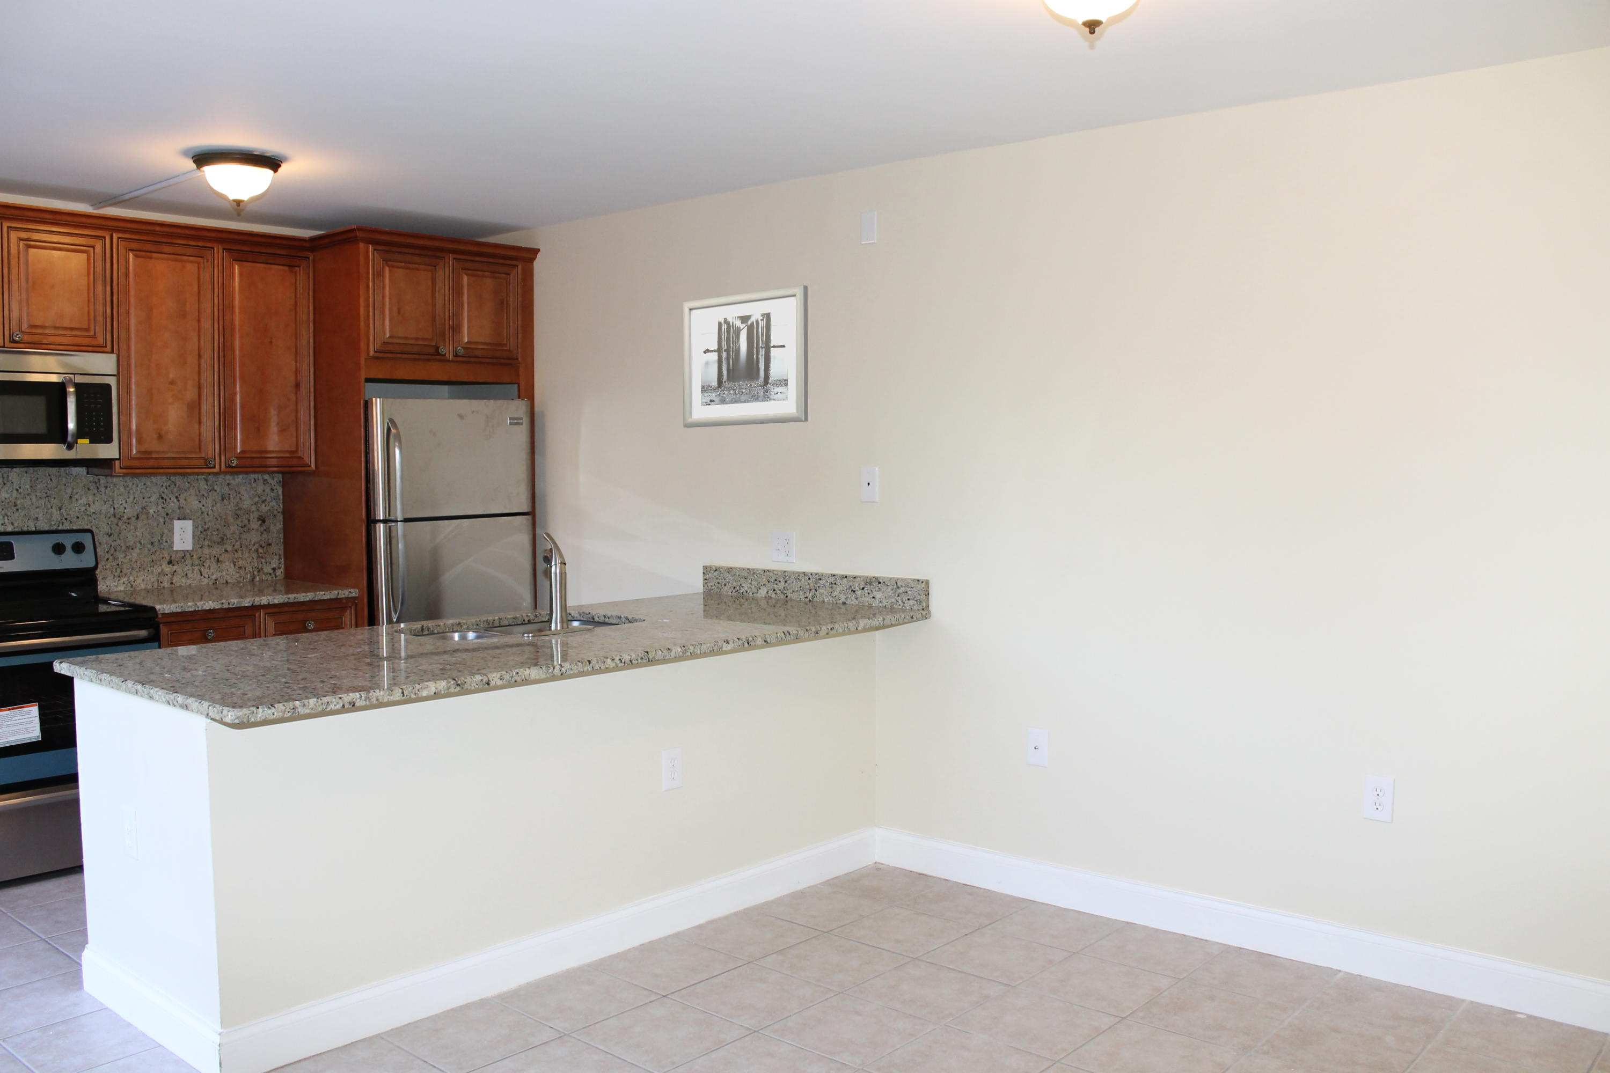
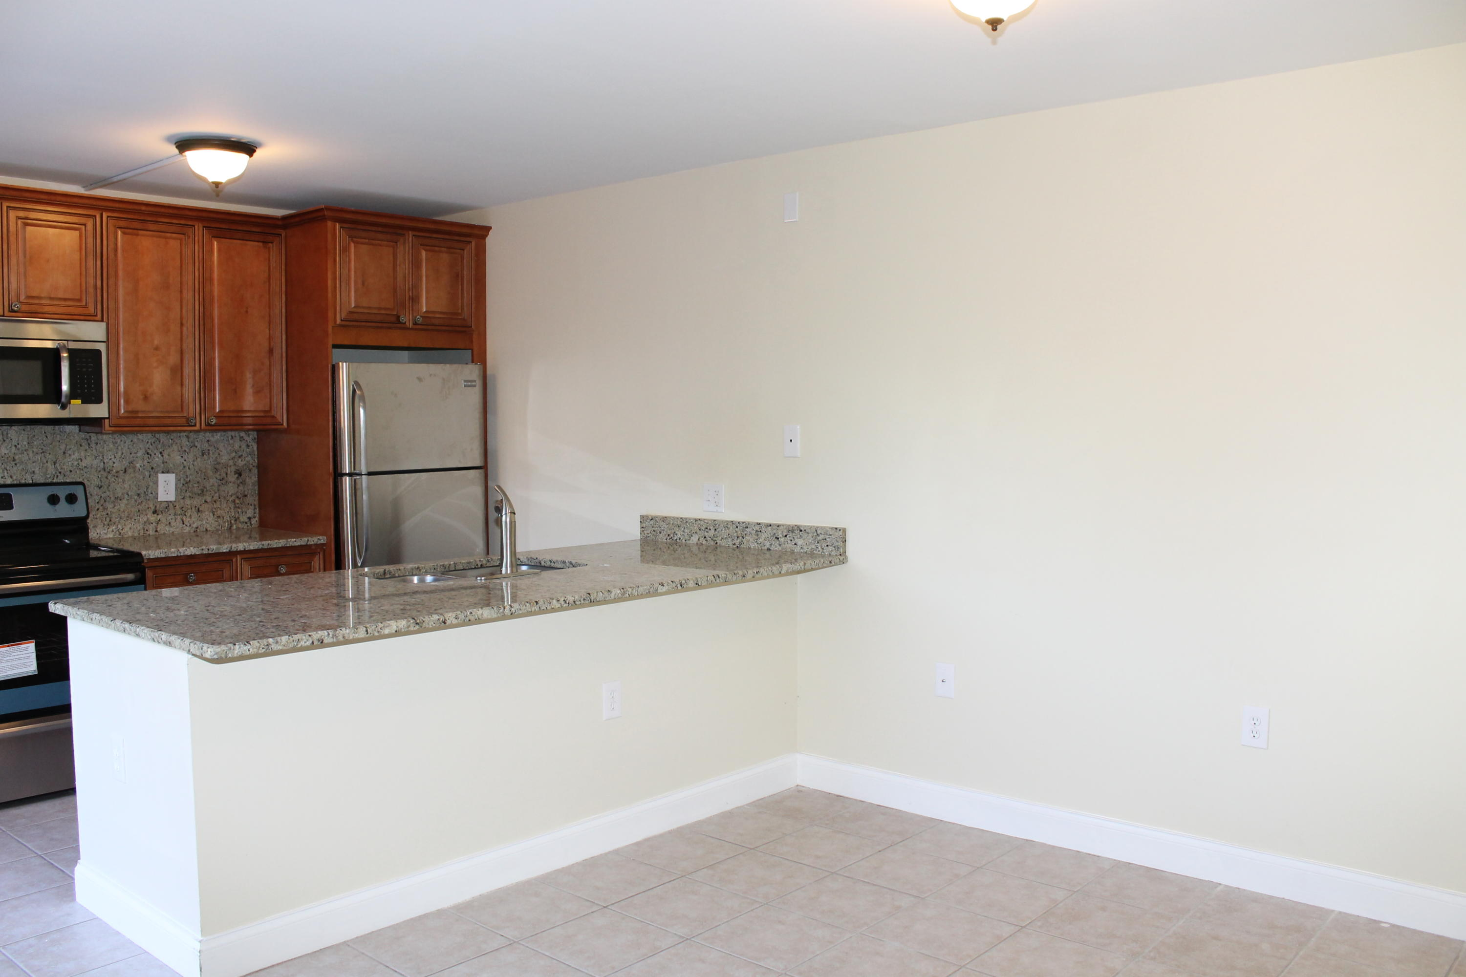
- wall art [682,284,809,429]
